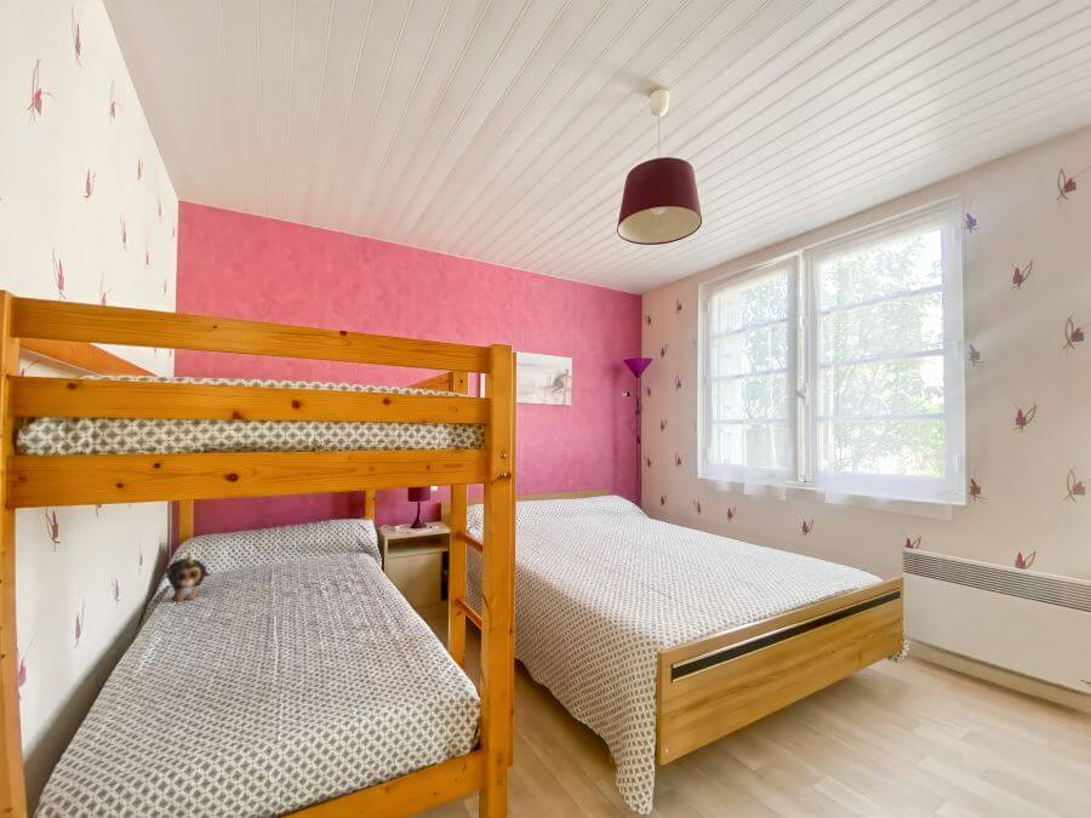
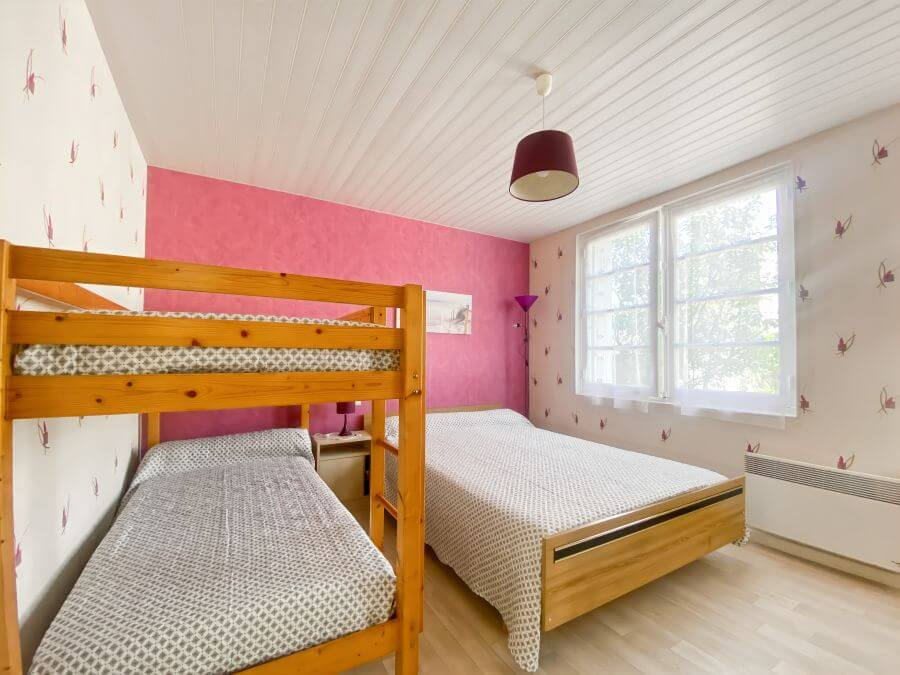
- plush toy [164,549,213,602]
